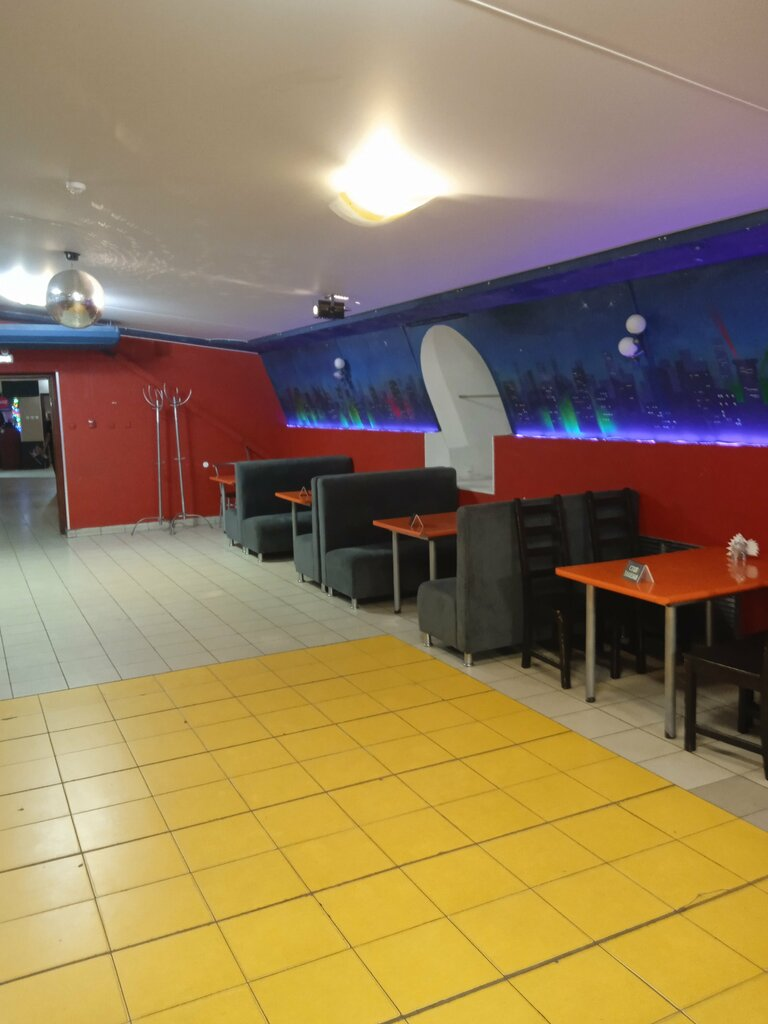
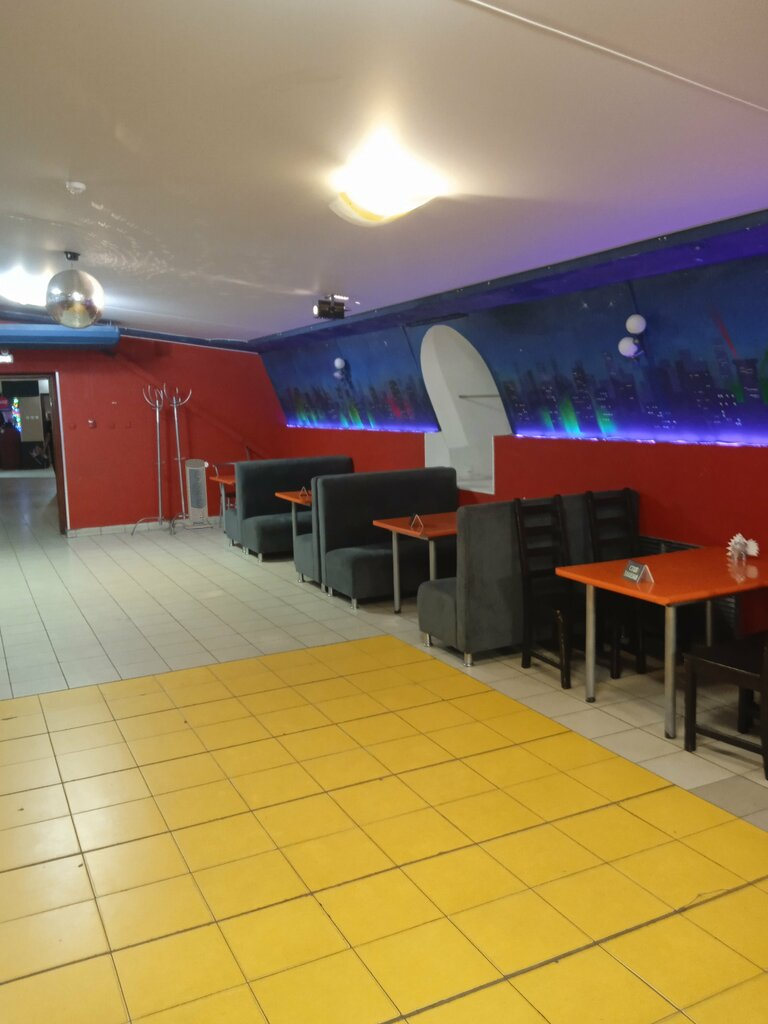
+ air purifier [184,458,214,530]
